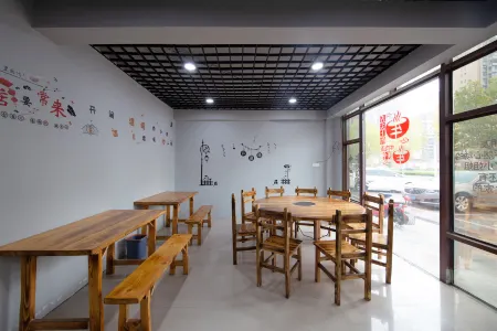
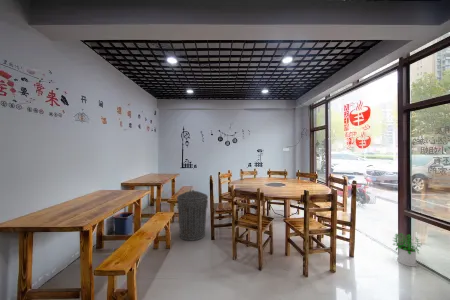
+ trash can [176,189,209,242]
+ potted plant [392,232,423,268]
